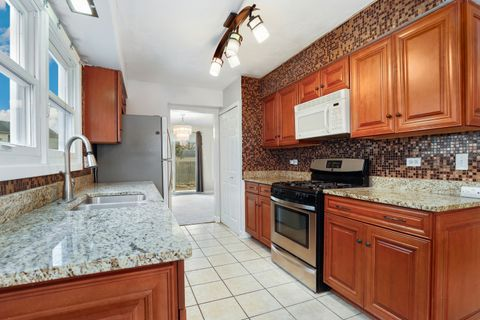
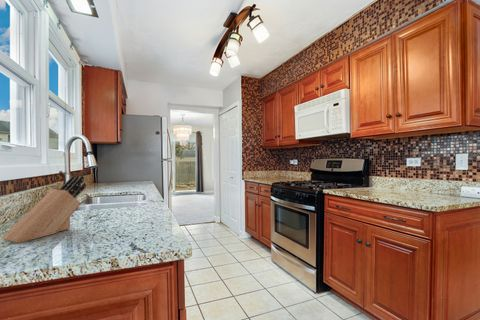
+ knife block [0,175,87,244]
